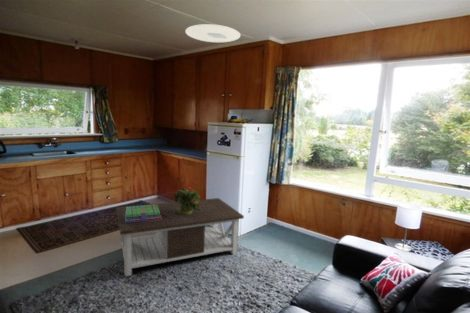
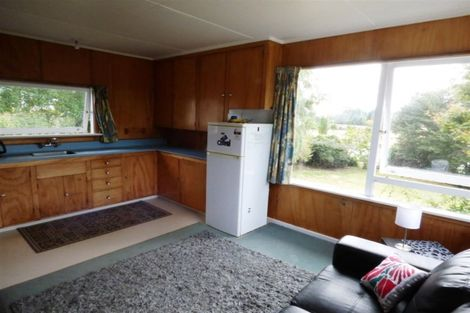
- potted plant [172,182,203,215]
- stack of books [125,203,161,224]
- ceiling light [184,23,242,43]
- coffee table [116,197,245,278]
